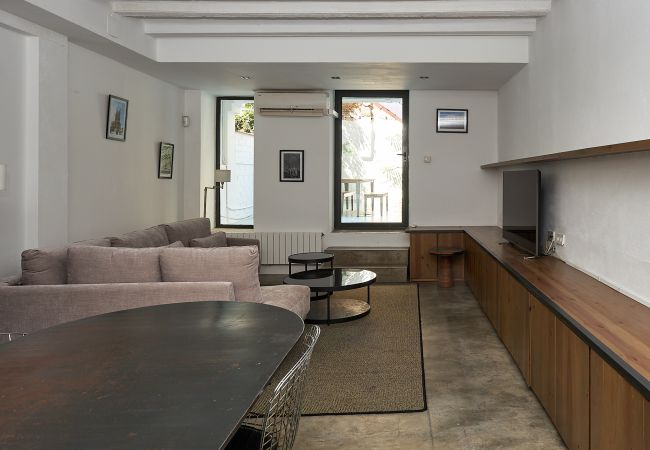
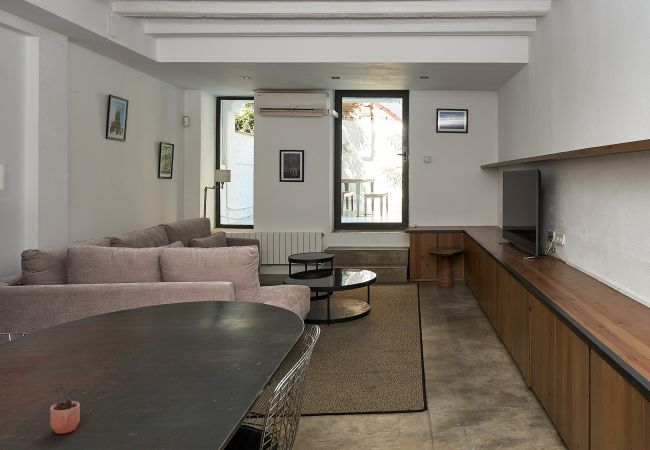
+ cocoa [49,382,81,435]
